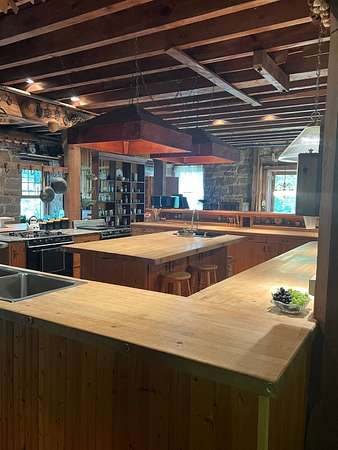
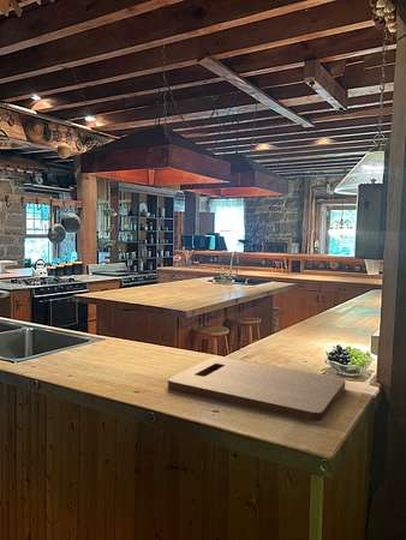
+ cutting board [167,355,346,422]
